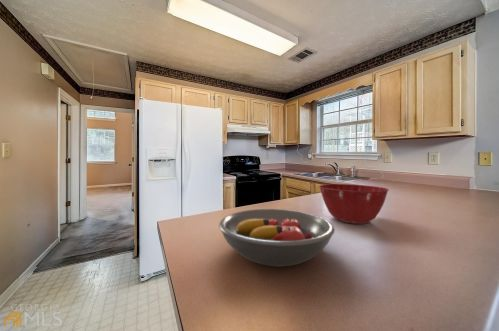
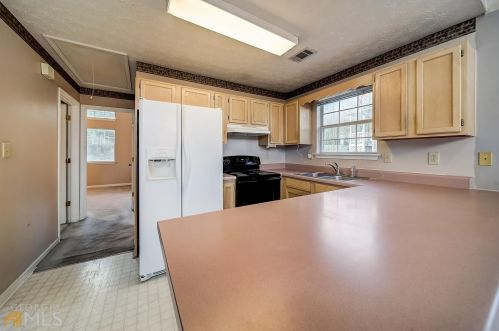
- fruit bowl [218,208,336,268]
- mixing bowl [318,183,390,225]
